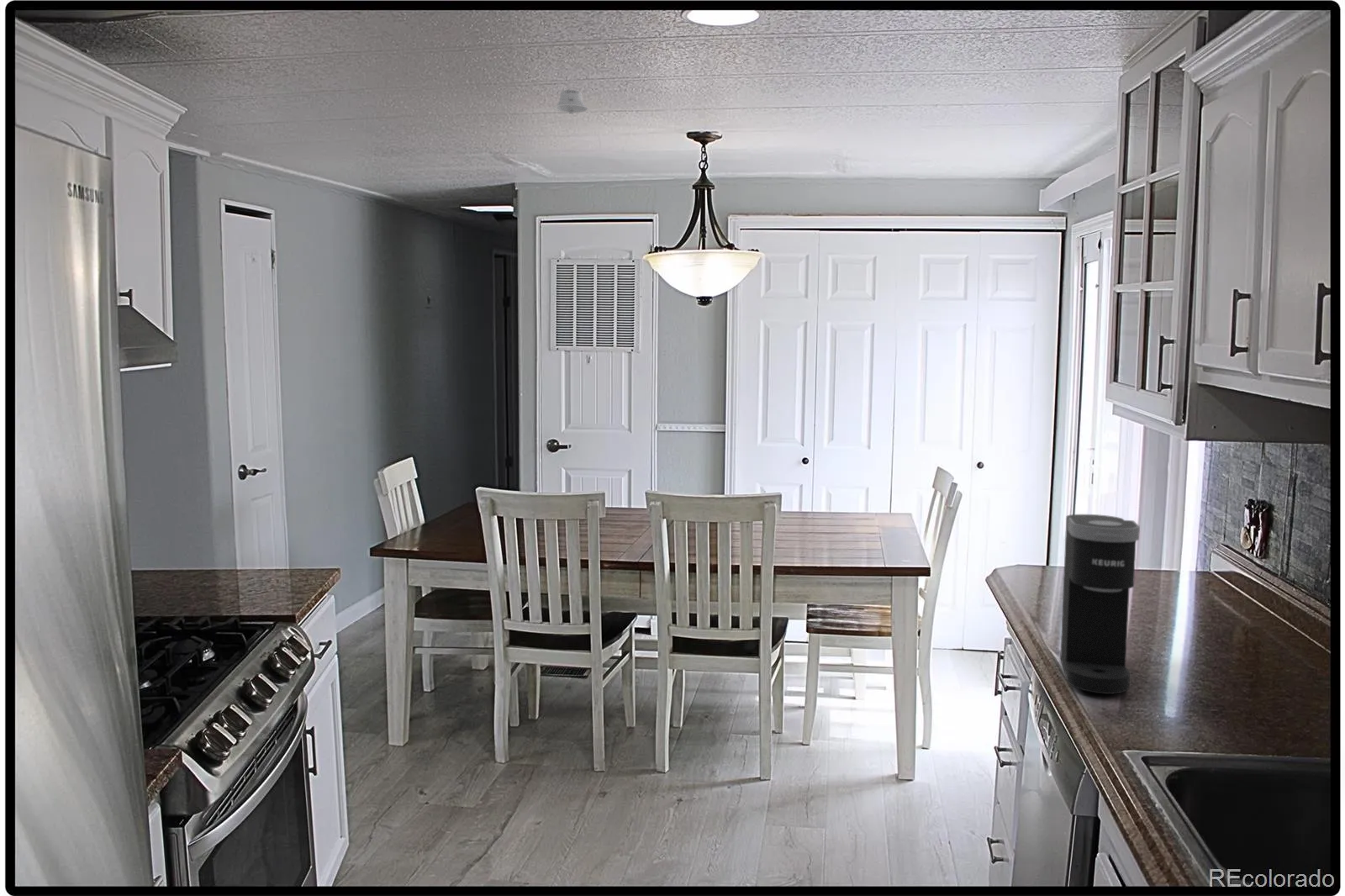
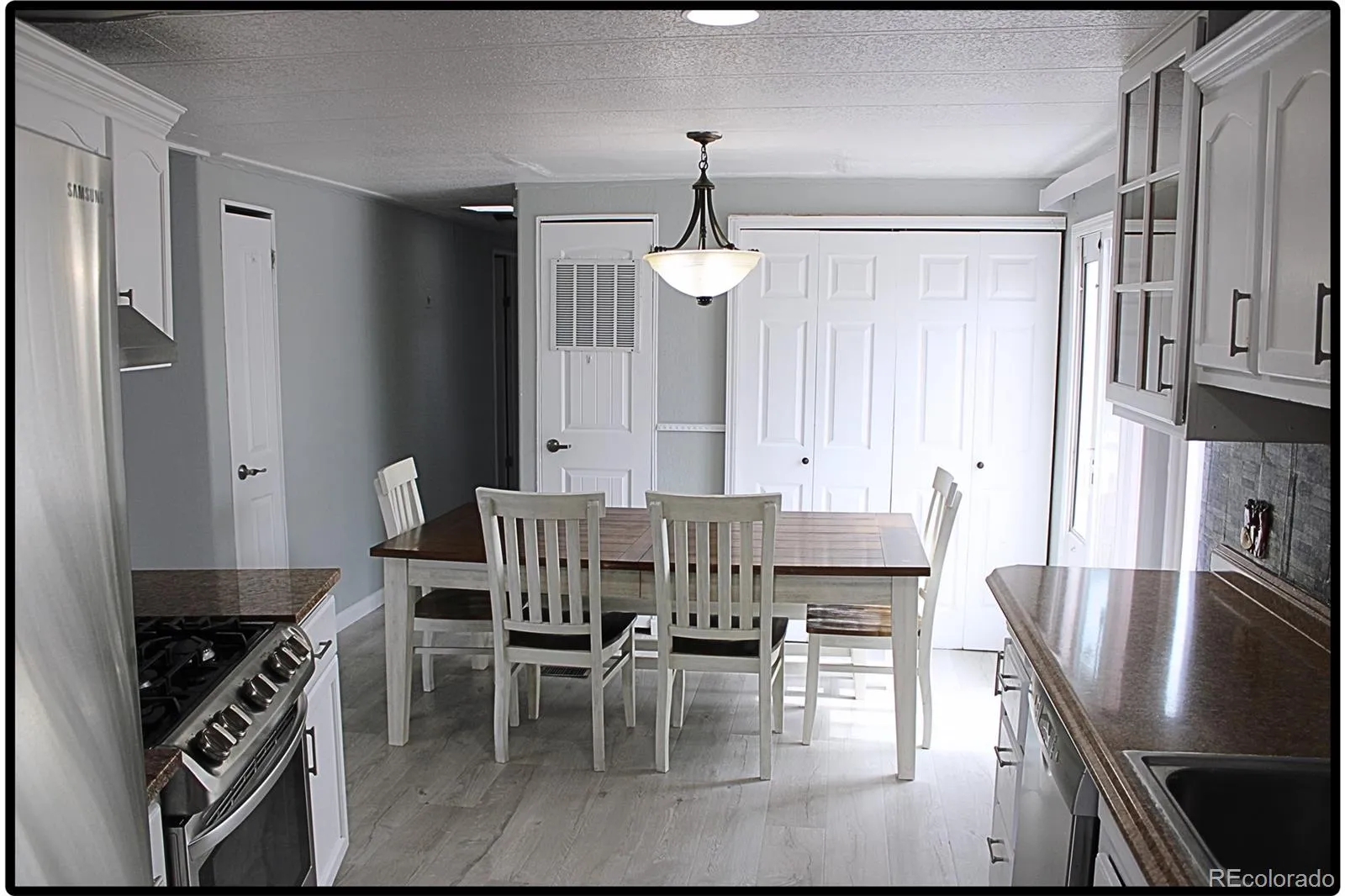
- recessed light [552,89,590,114]
- coffee maker [1059,514,1141,695]
